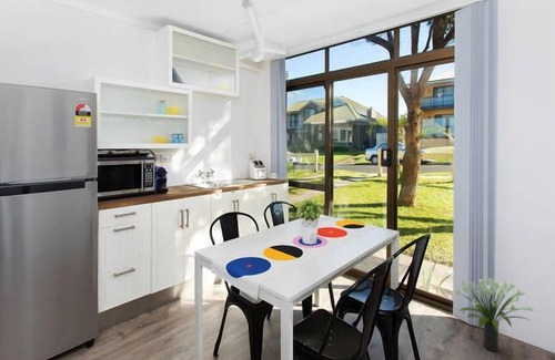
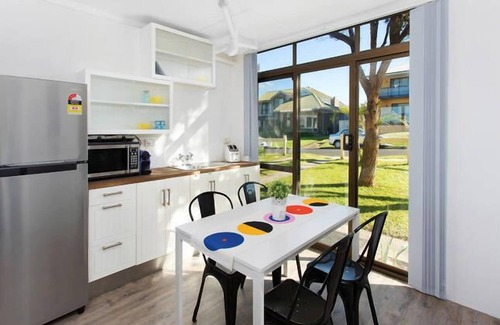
- potted plant [453,276,535,352]
